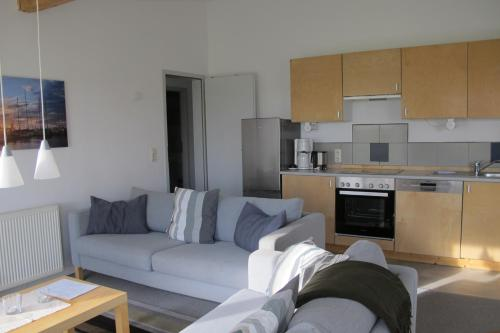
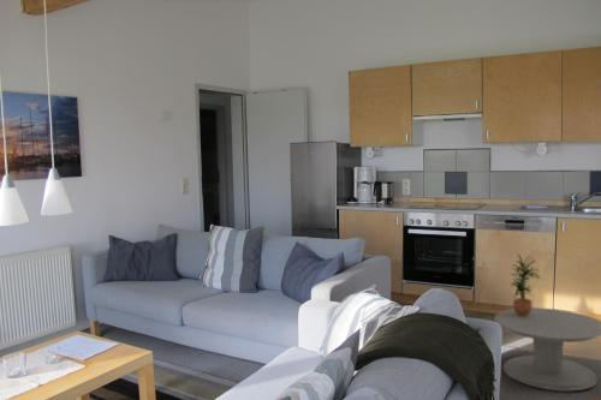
+ side table [493,306,601,393]
+ potted plant [508,252,542,316]
